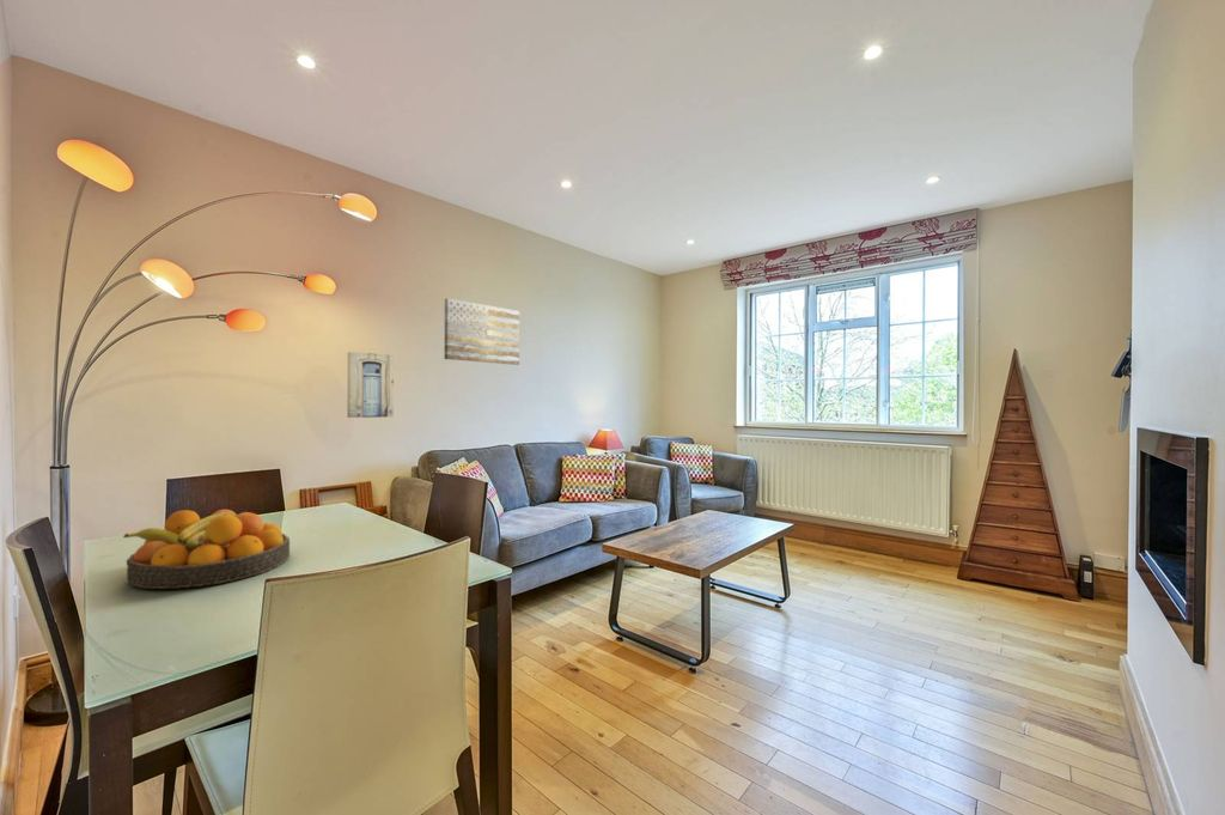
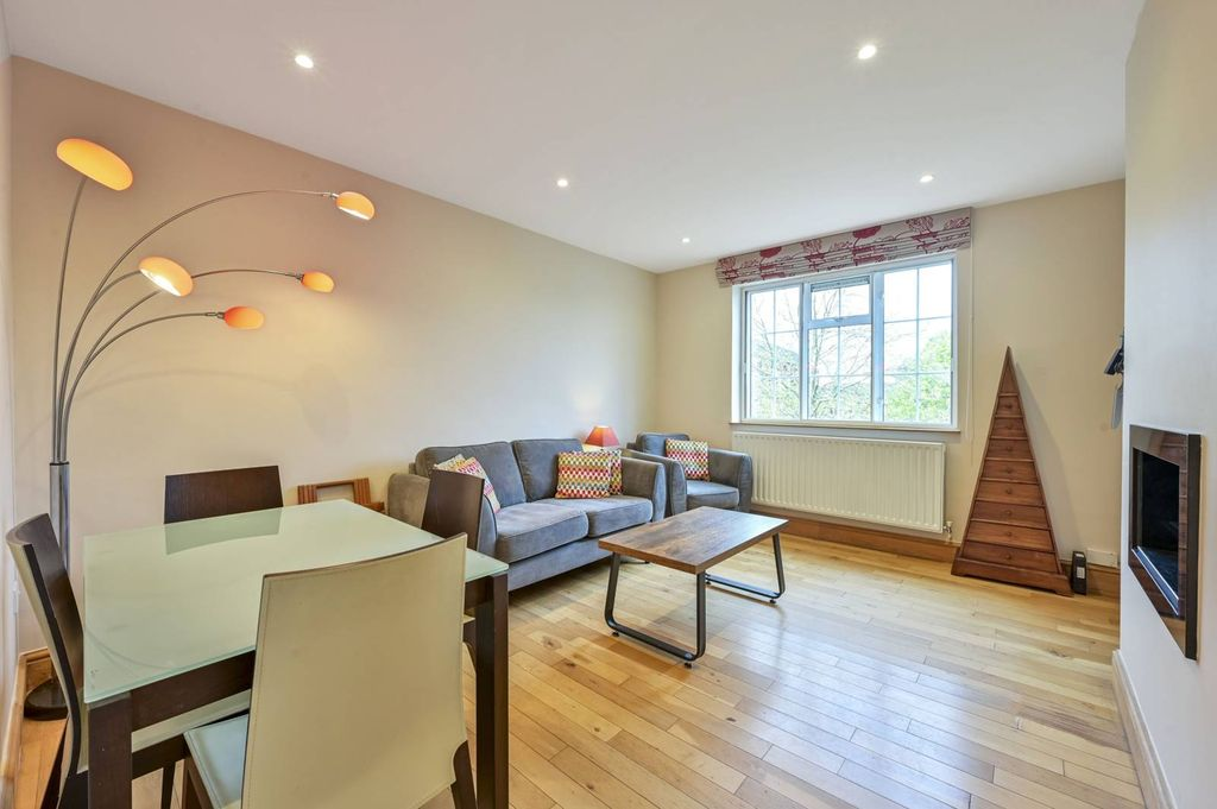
- fruit bowl [122,509,291,590]
- wall art [346,351,395,419]
- wall art [444,297,520,366]
